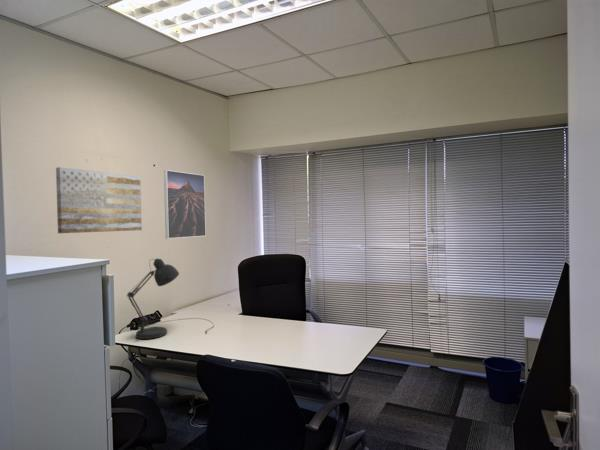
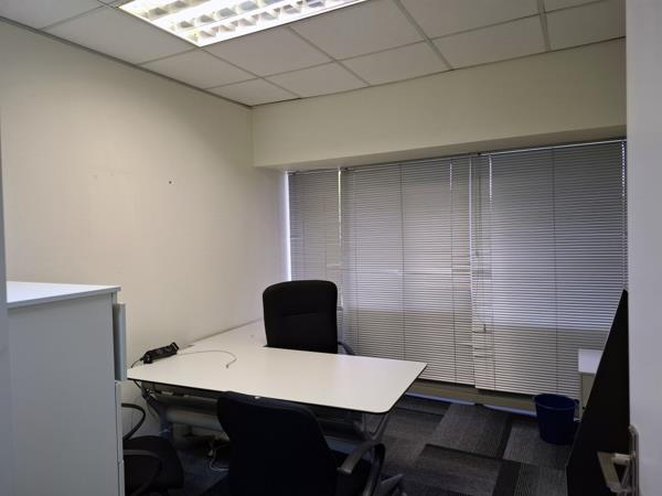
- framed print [163,169,207,240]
- desk lamp [126,257,180,343]
- wall art [55,166,143,234]
